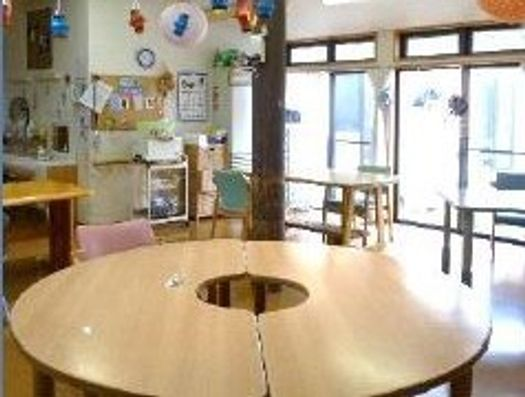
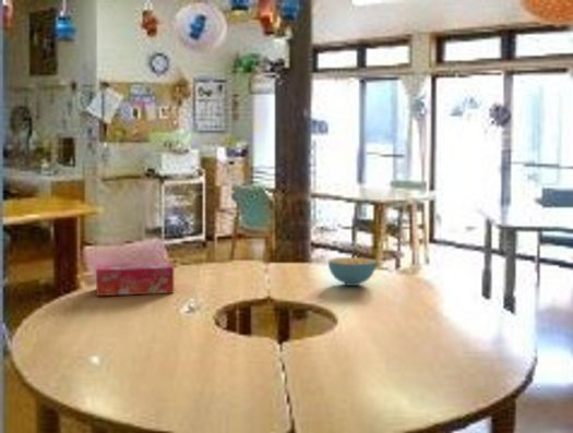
+ tissue box [95,261,175,297]
+ cereal bowl [327,256,378,287]
